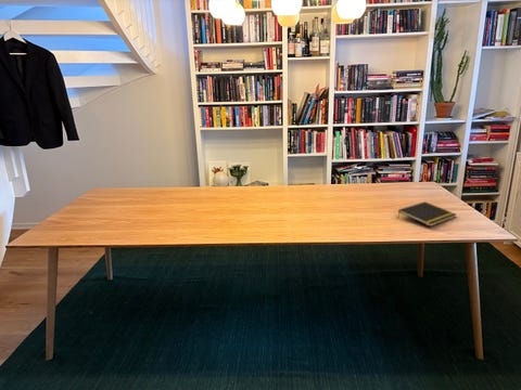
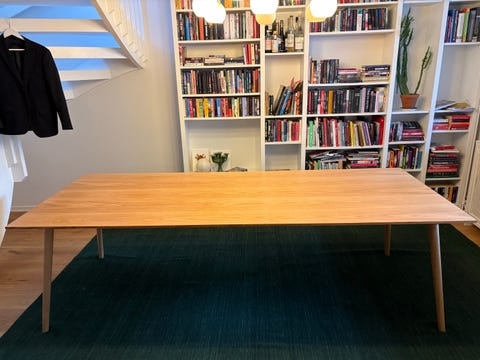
- notepad [396,200,457,227]
